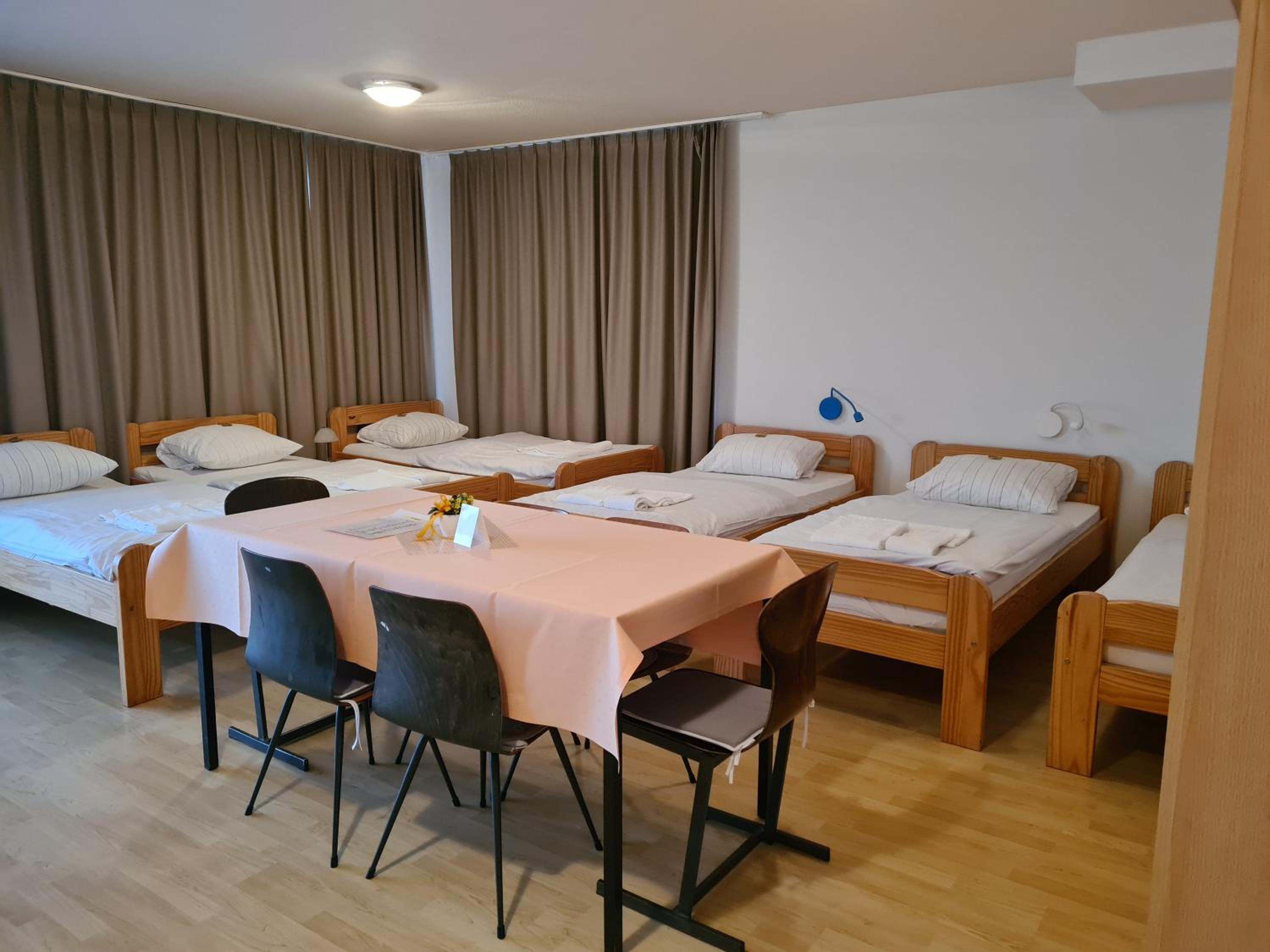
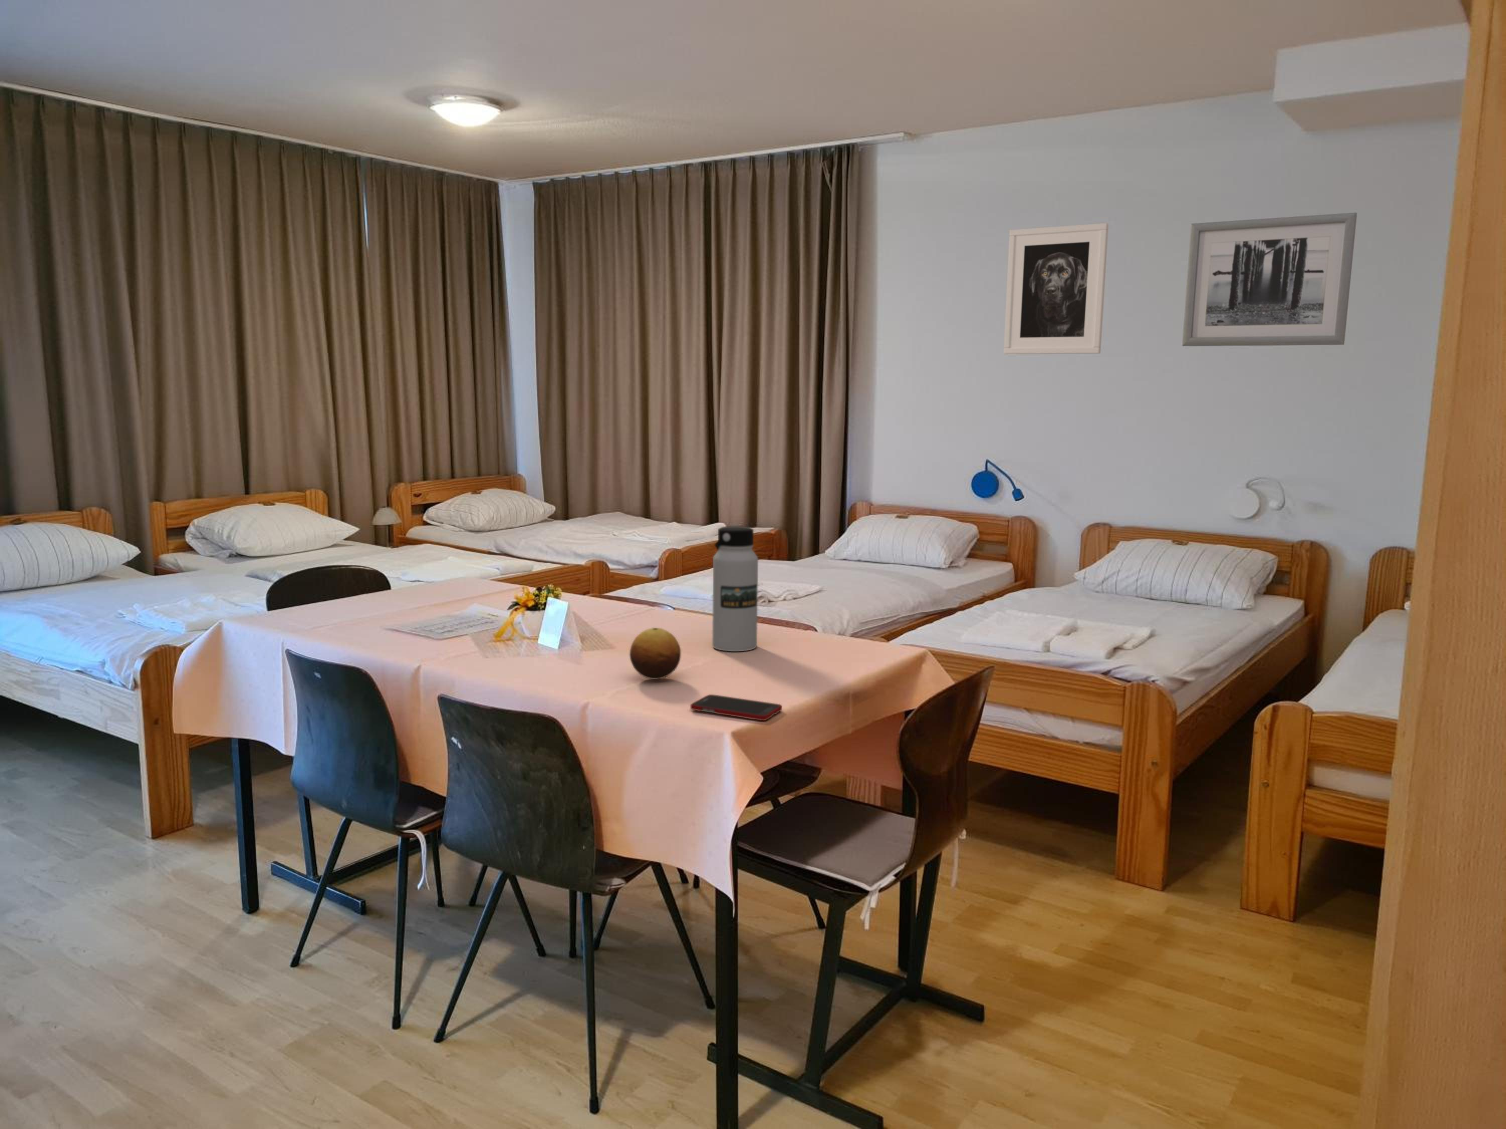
+ fruit [628,627,681,680]
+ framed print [1003,223,1109,355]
+ wall art [1182,212,1358,346]
+ water bottle [711,525,759,652]
+ cell phone [690,694,783,721]
